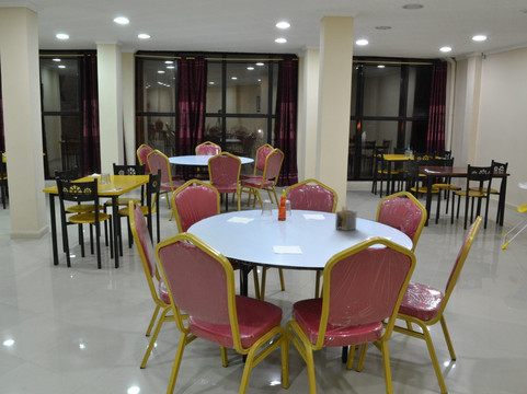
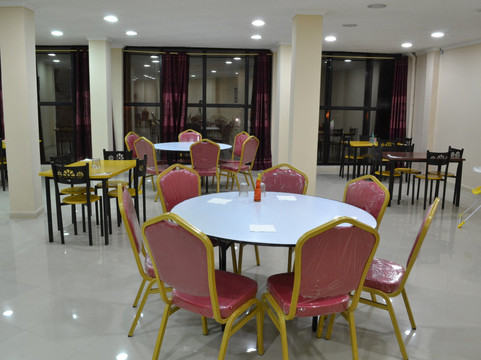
- napkin holder [334,205,358,232]
